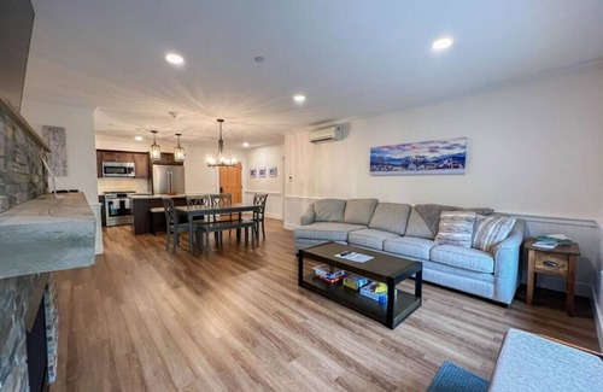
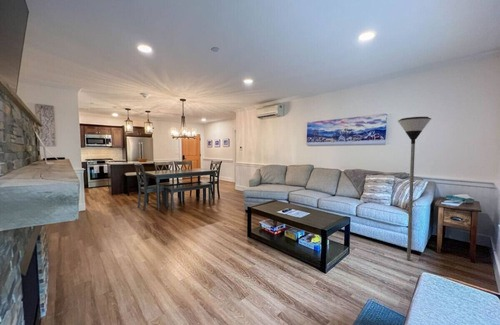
+ floor lamp [397,116,432,262]
